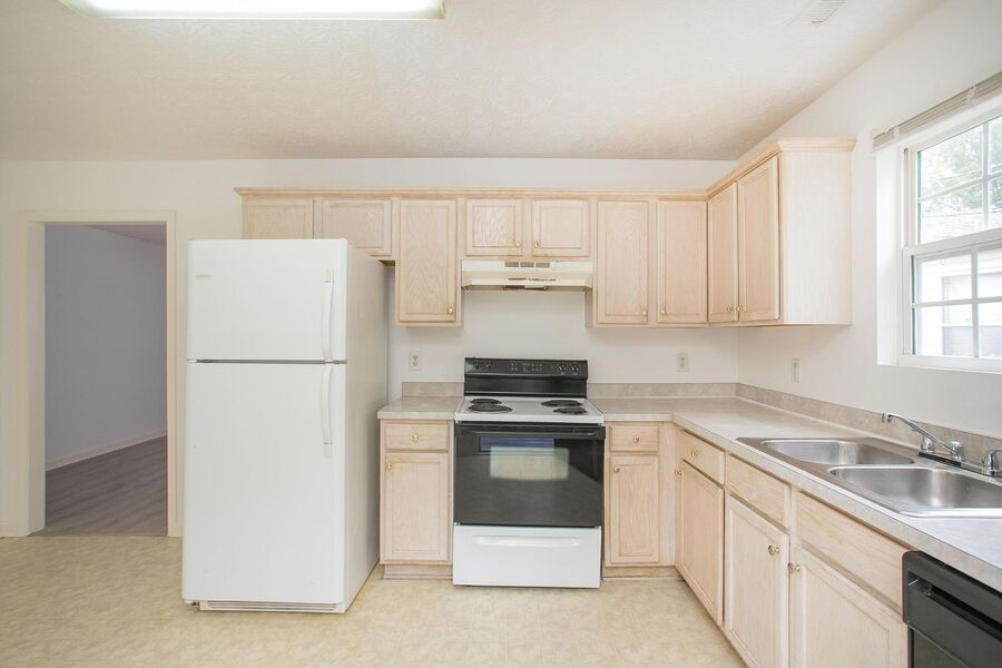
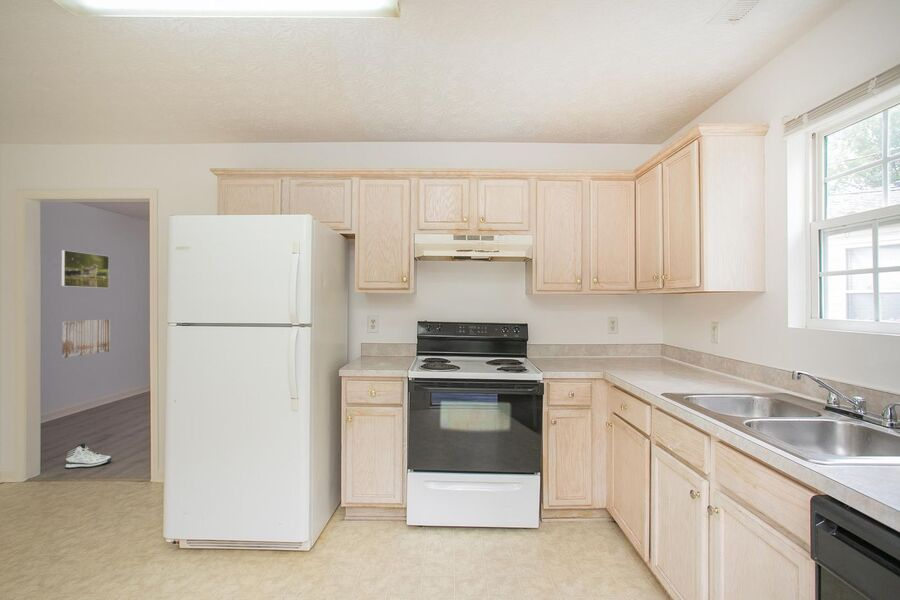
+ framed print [60,249,110,289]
+ wall art [61,318,111,359]
+ sneaker [64,442,112,469]
